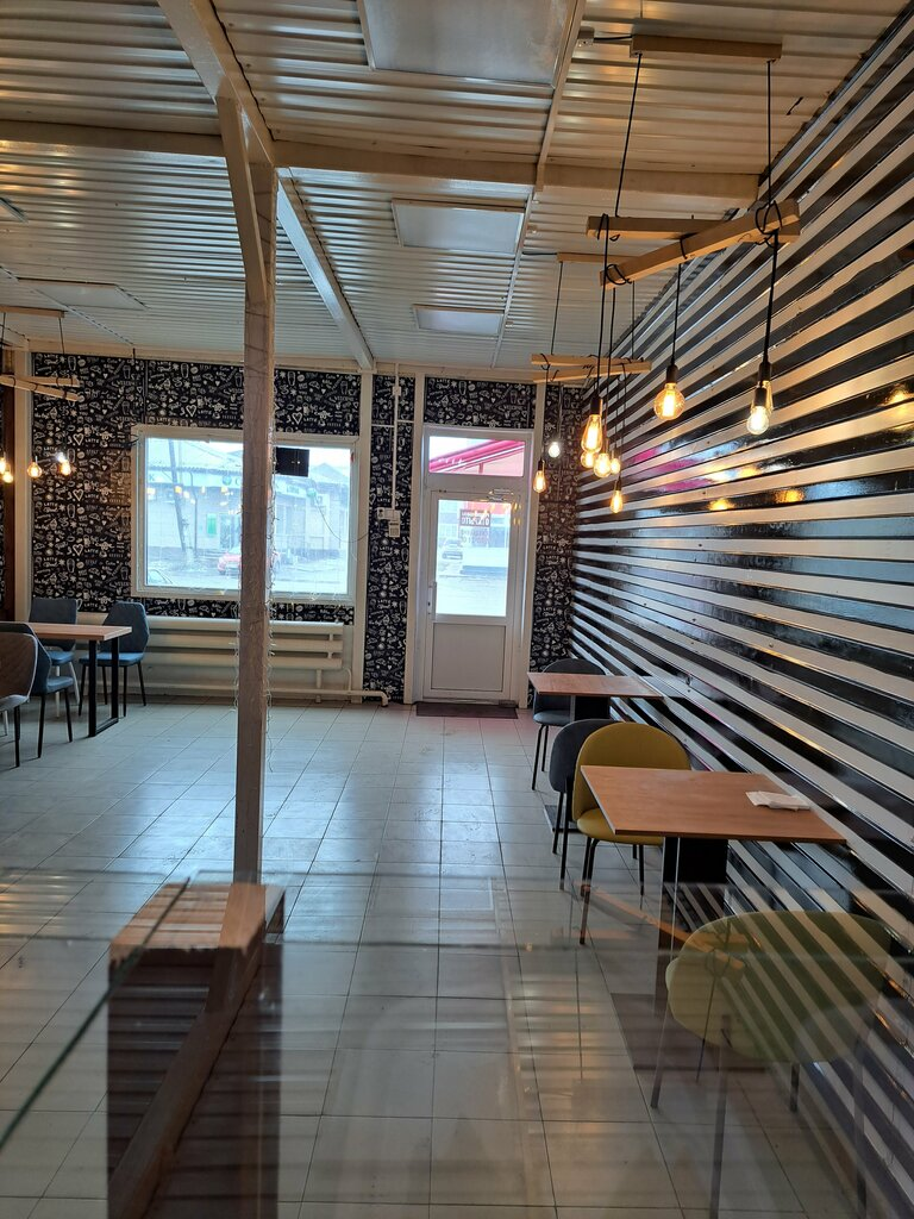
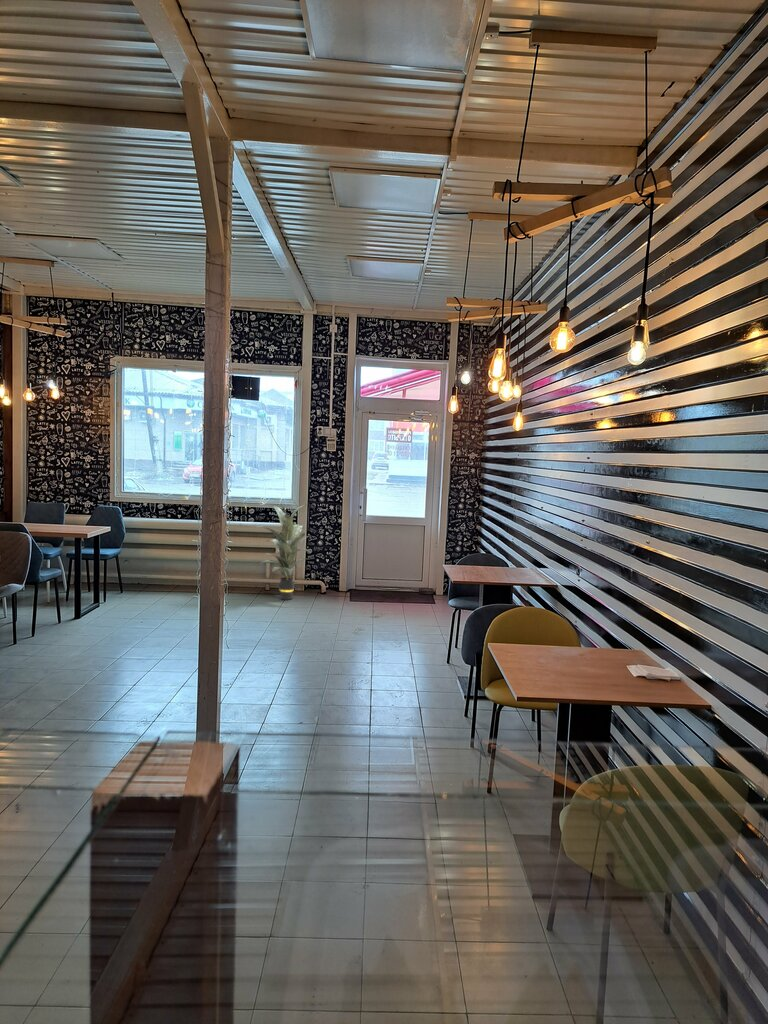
+ indoor plant [251,498,313,601]
